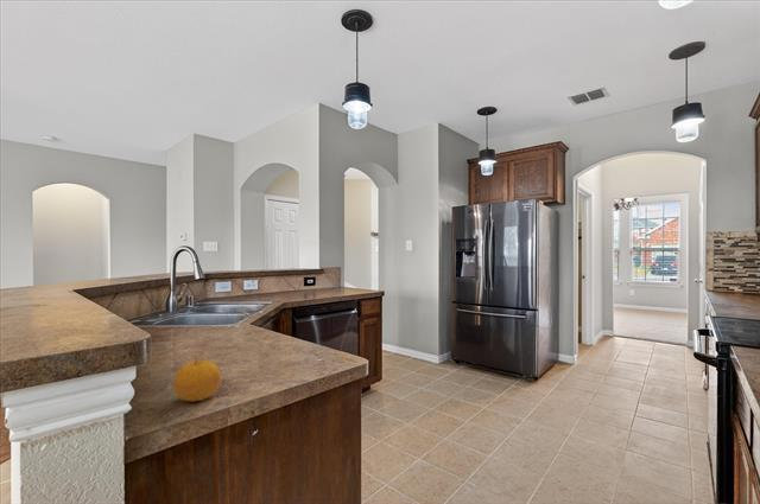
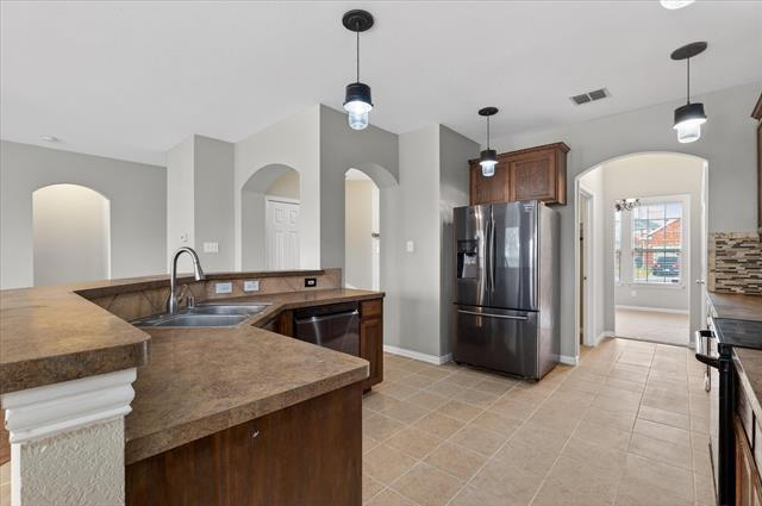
- fruit [172,352,222,403]
